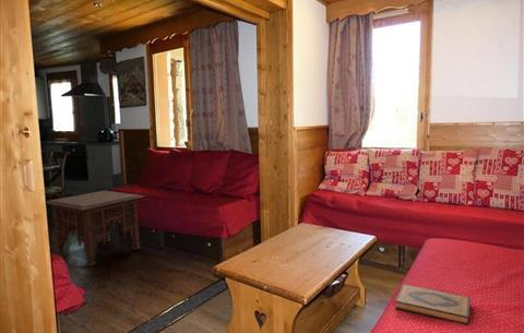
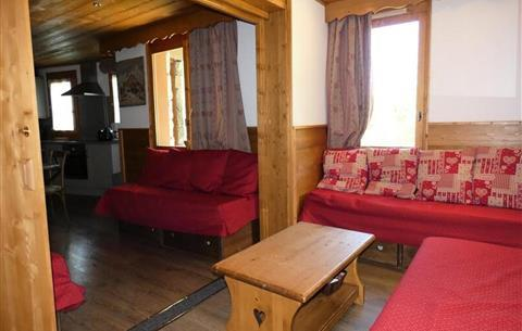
- hardback book [394,284,472,326]
- side table [46,190,146,267]
